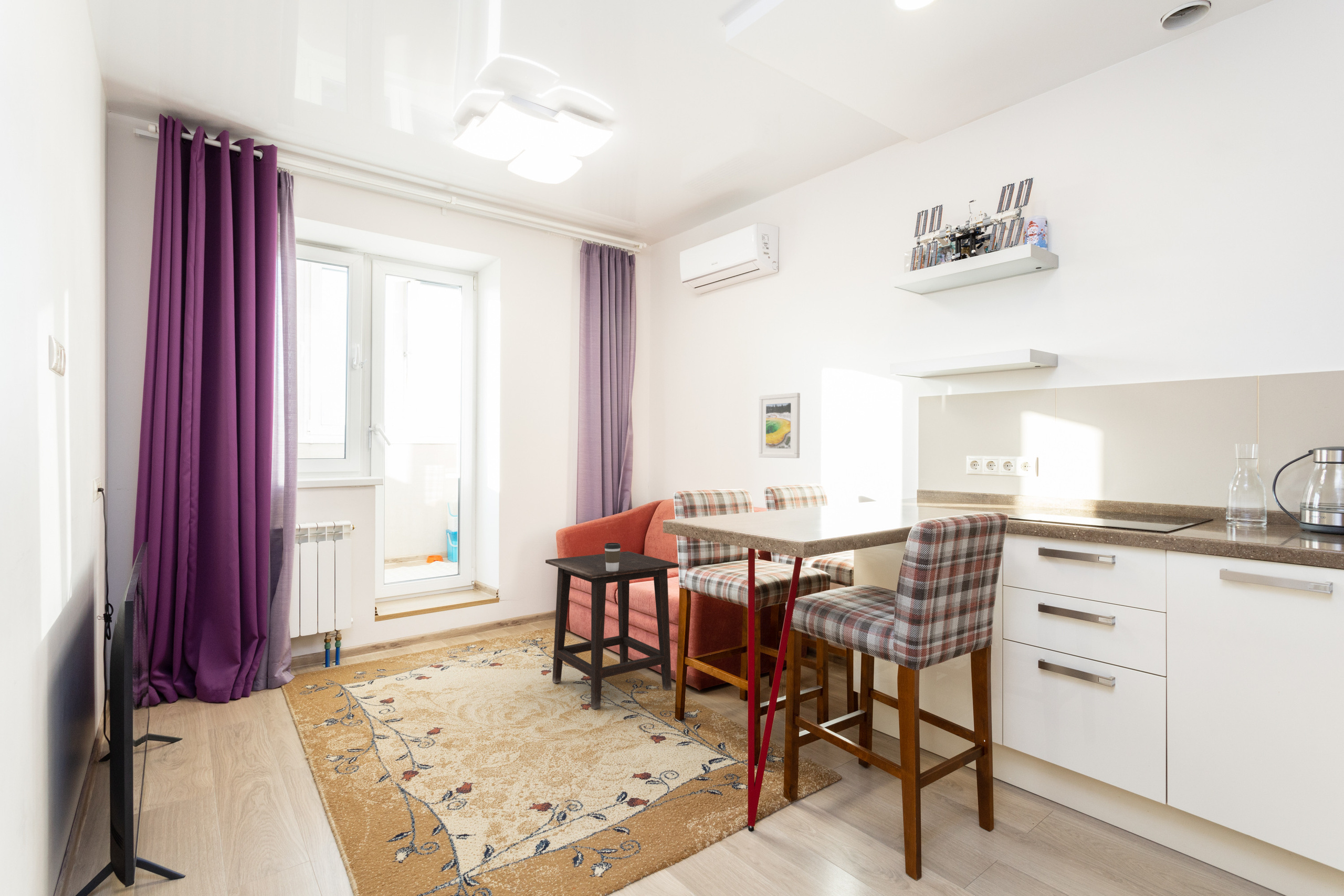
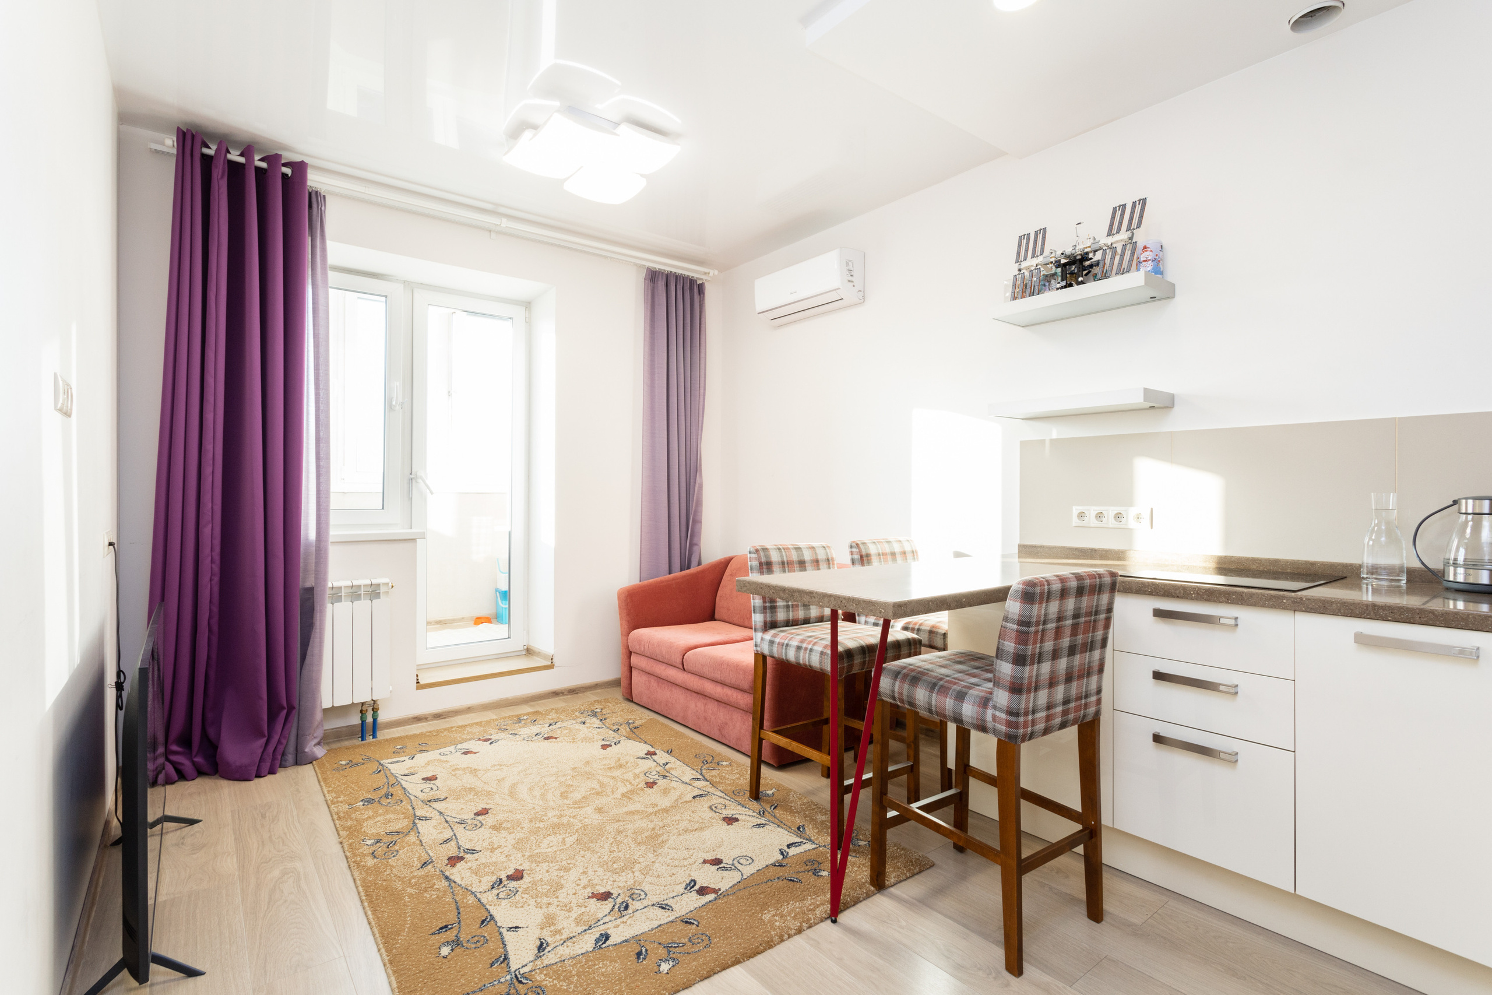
- side table [545,551,679,710]
- coffee cup [604,542,622,572]
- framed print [758,392,801,459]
